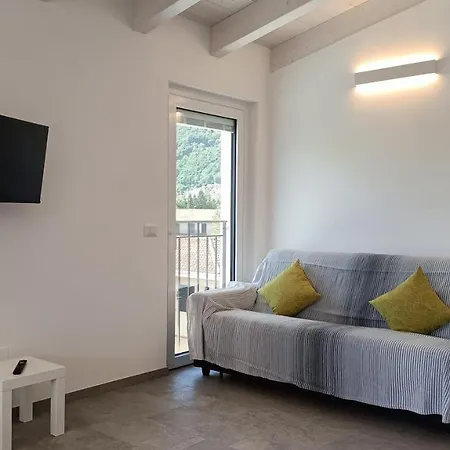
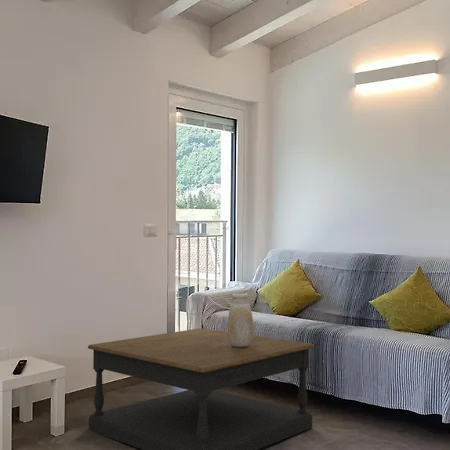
+ coffee table [87,327,315,450]
+ vase [227,292,255,347]
